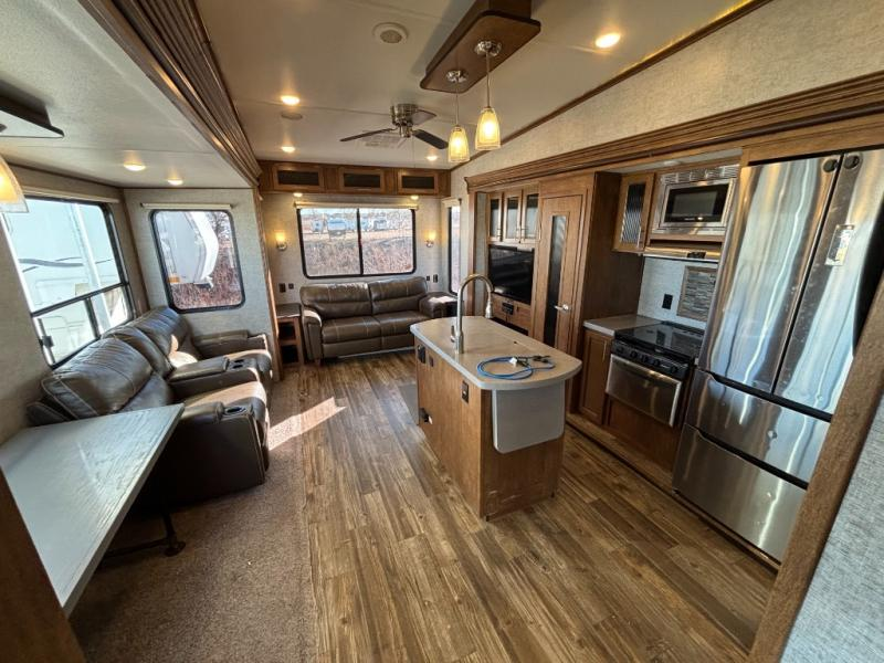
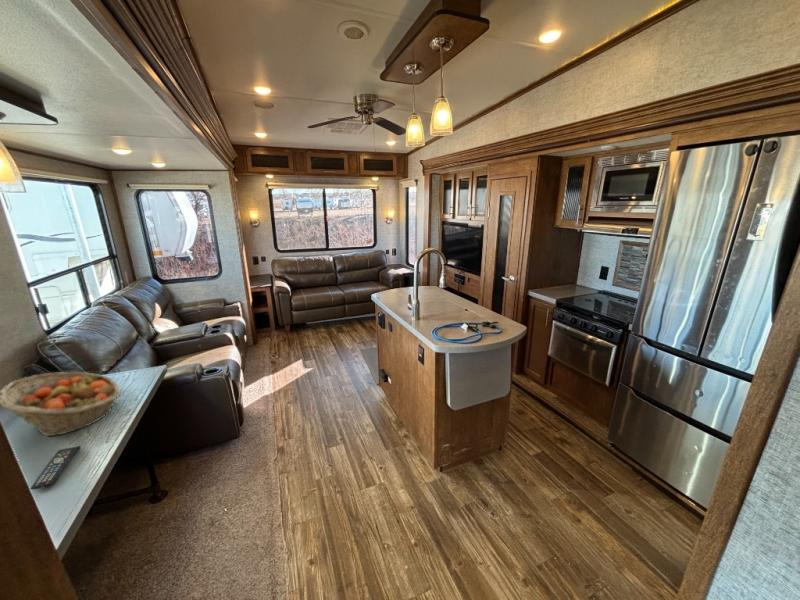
+ remote control [29,445,82,490]
+ fruit basket [0,371,122,437]
